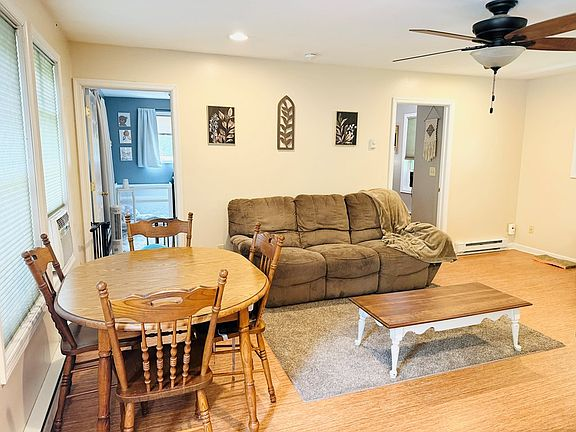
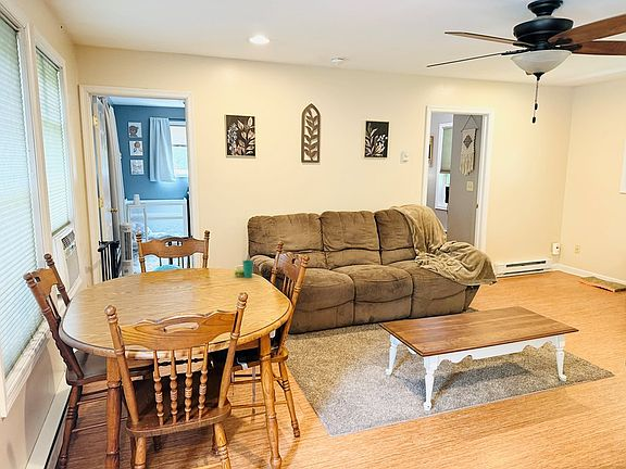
+ cup [234,259,254,279]
